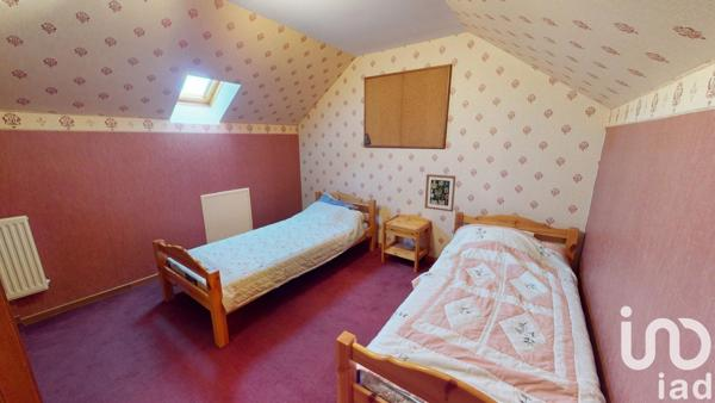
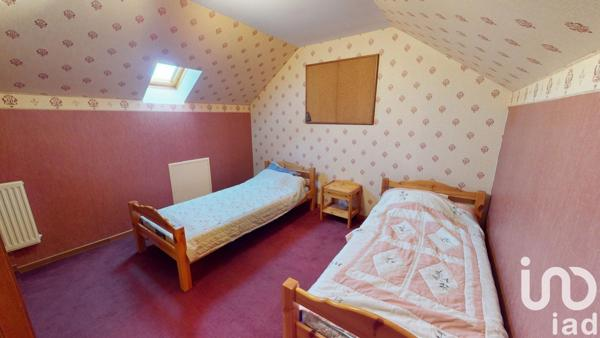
- wall art [424,173,456,213]
